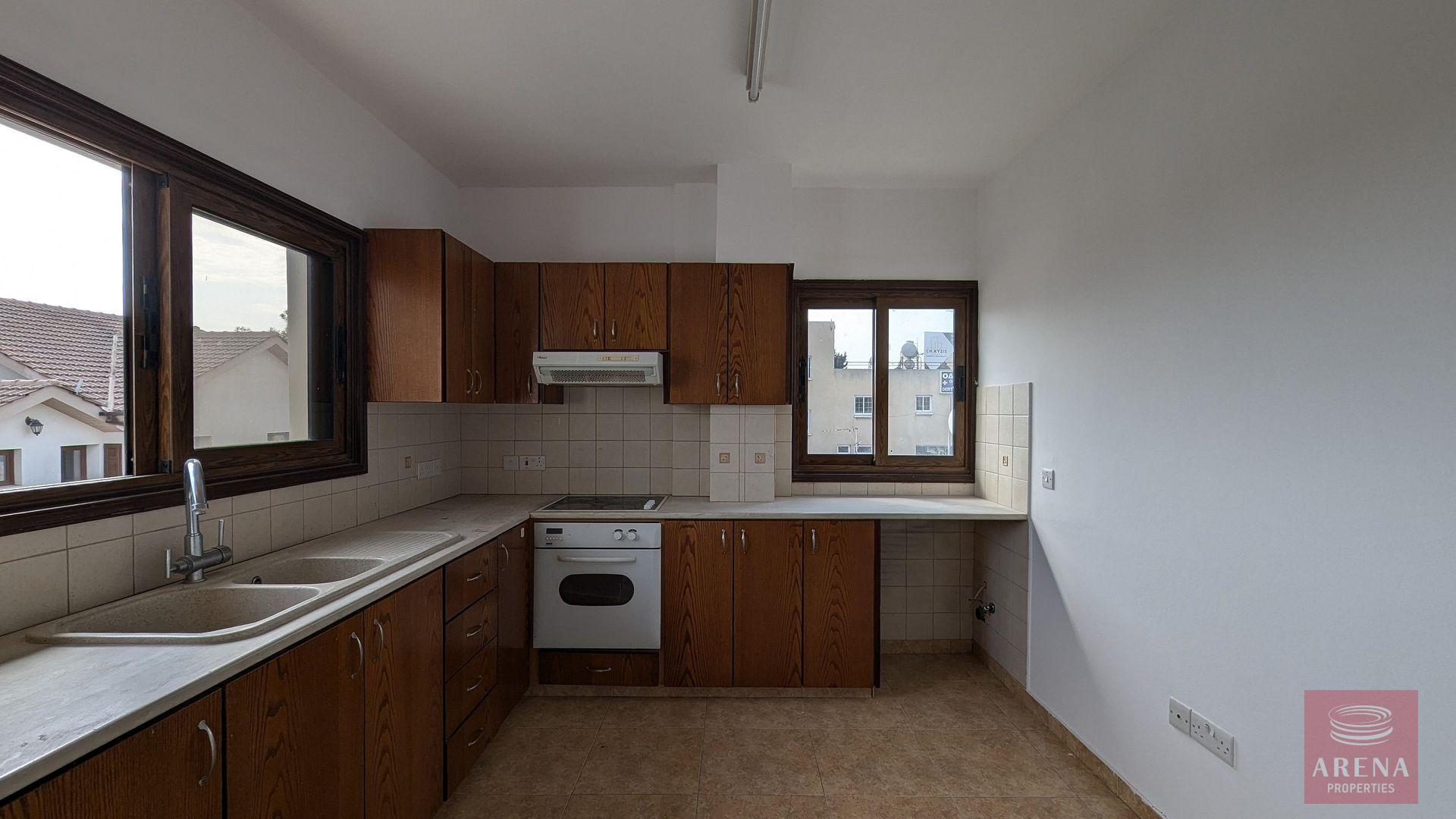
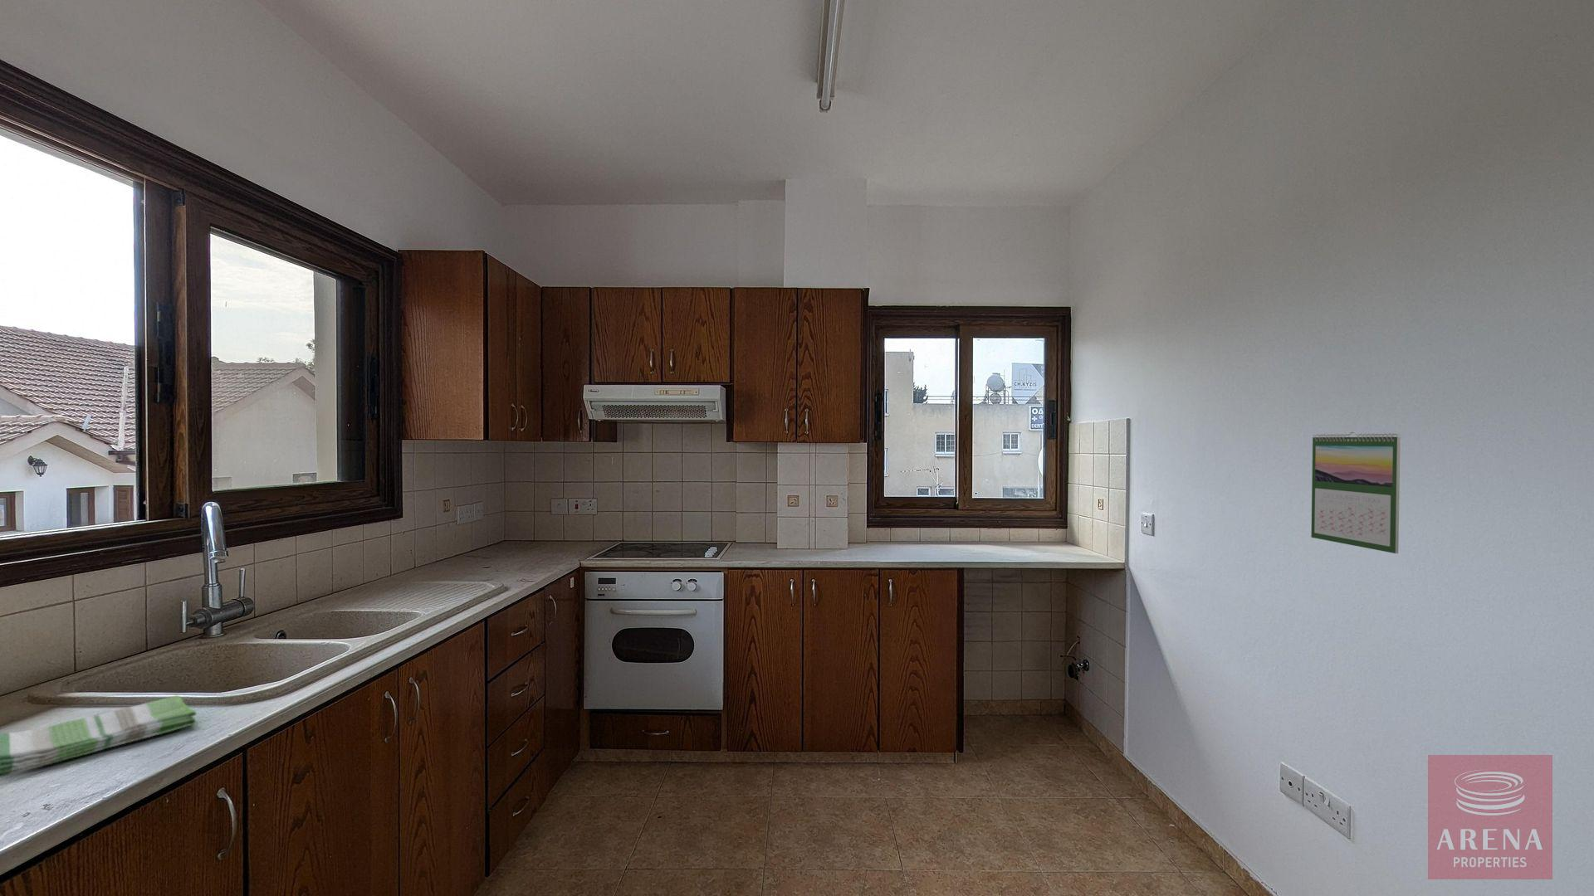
+ calendar [1310,431,1401,555]
+ dish towel [0,695,197,778]
